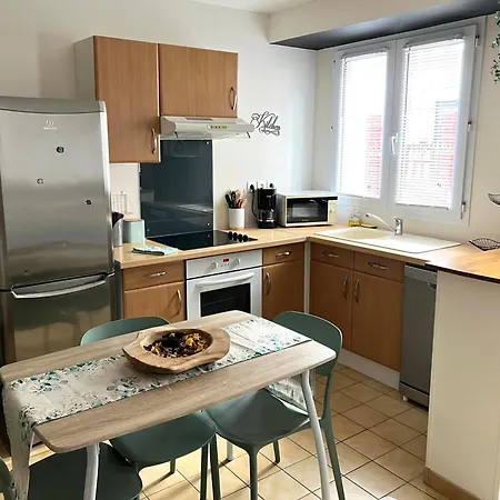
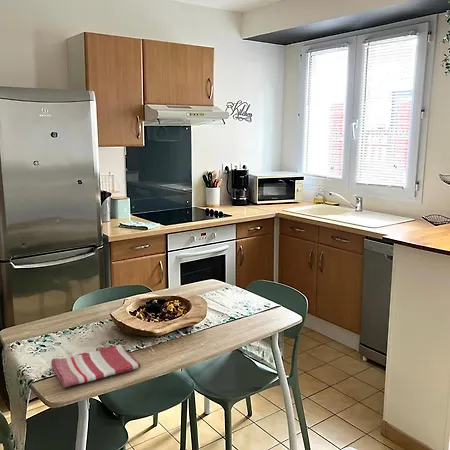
+ dish towel [50,344,142,388]
